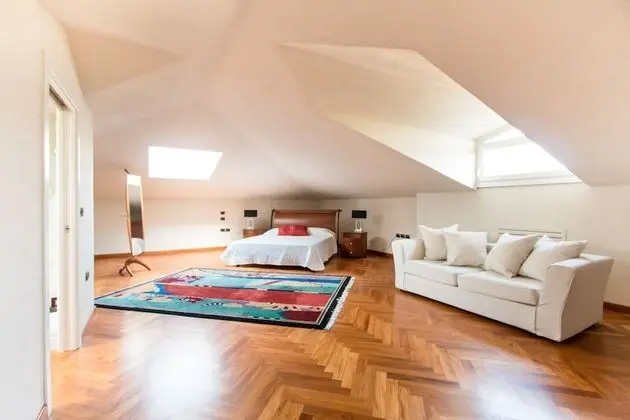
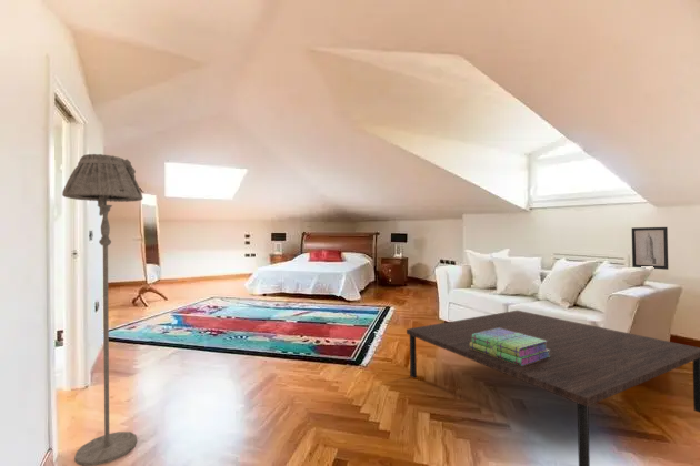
+ wall art [631,226,669,271]
+ coffee table [406,310,700,466]
+ stack of books [470,328,550,366]
+ floor lamp [61,153,144,466]
